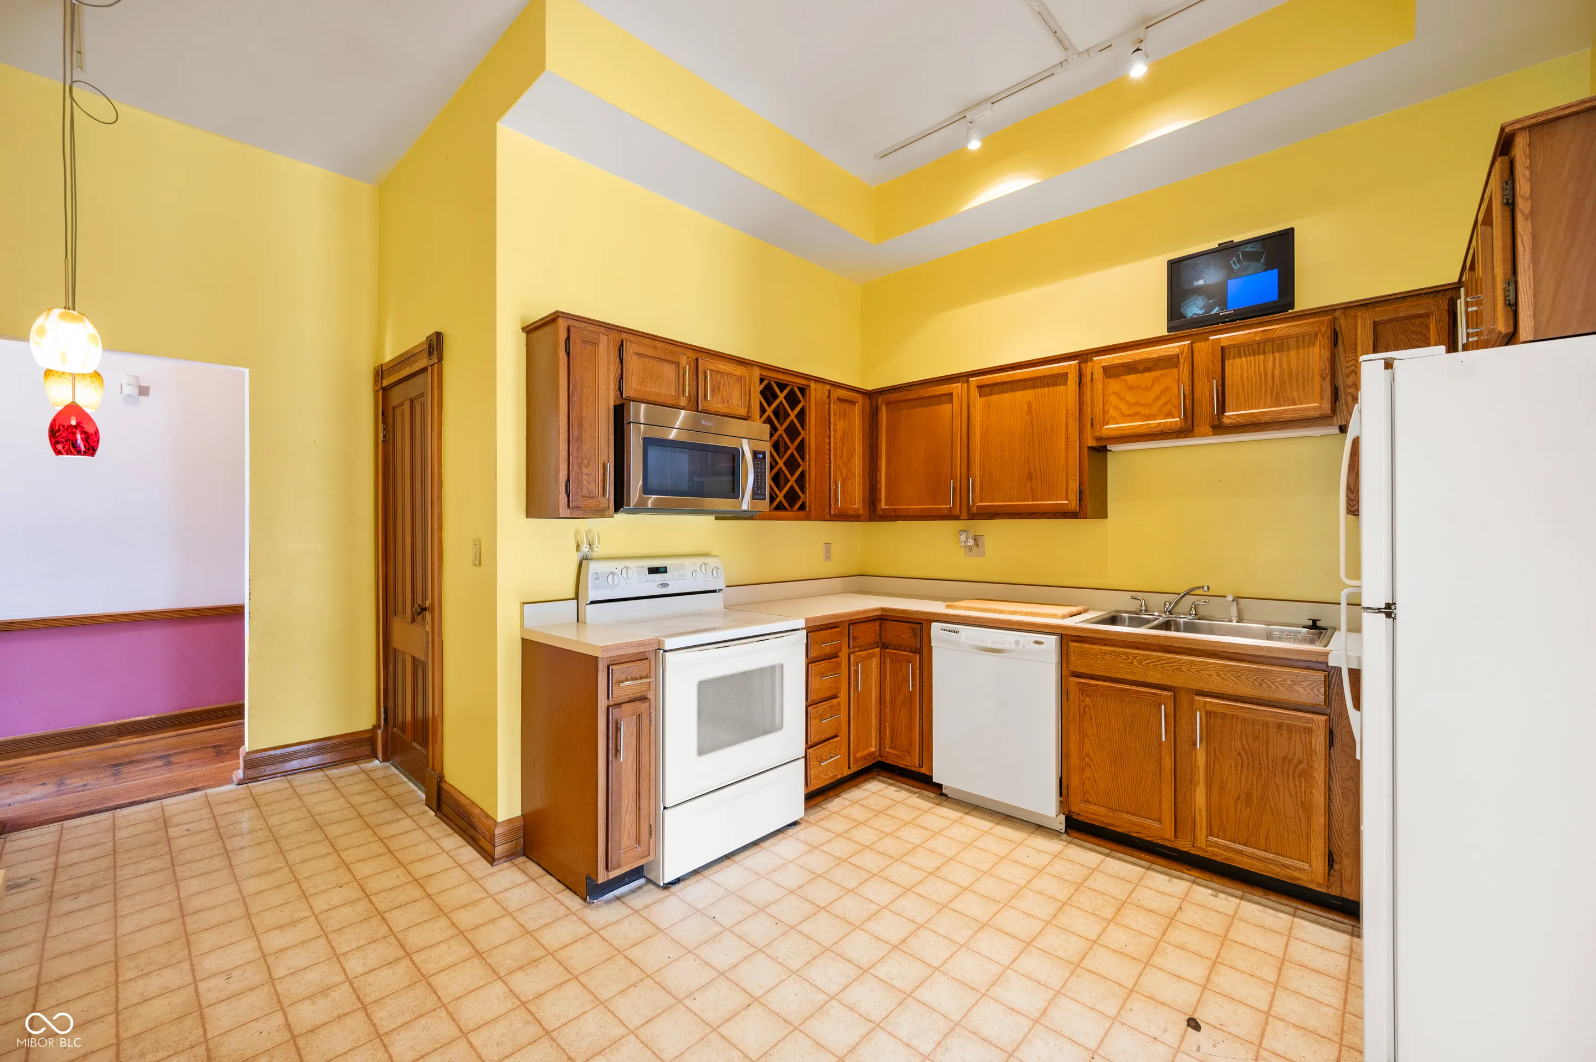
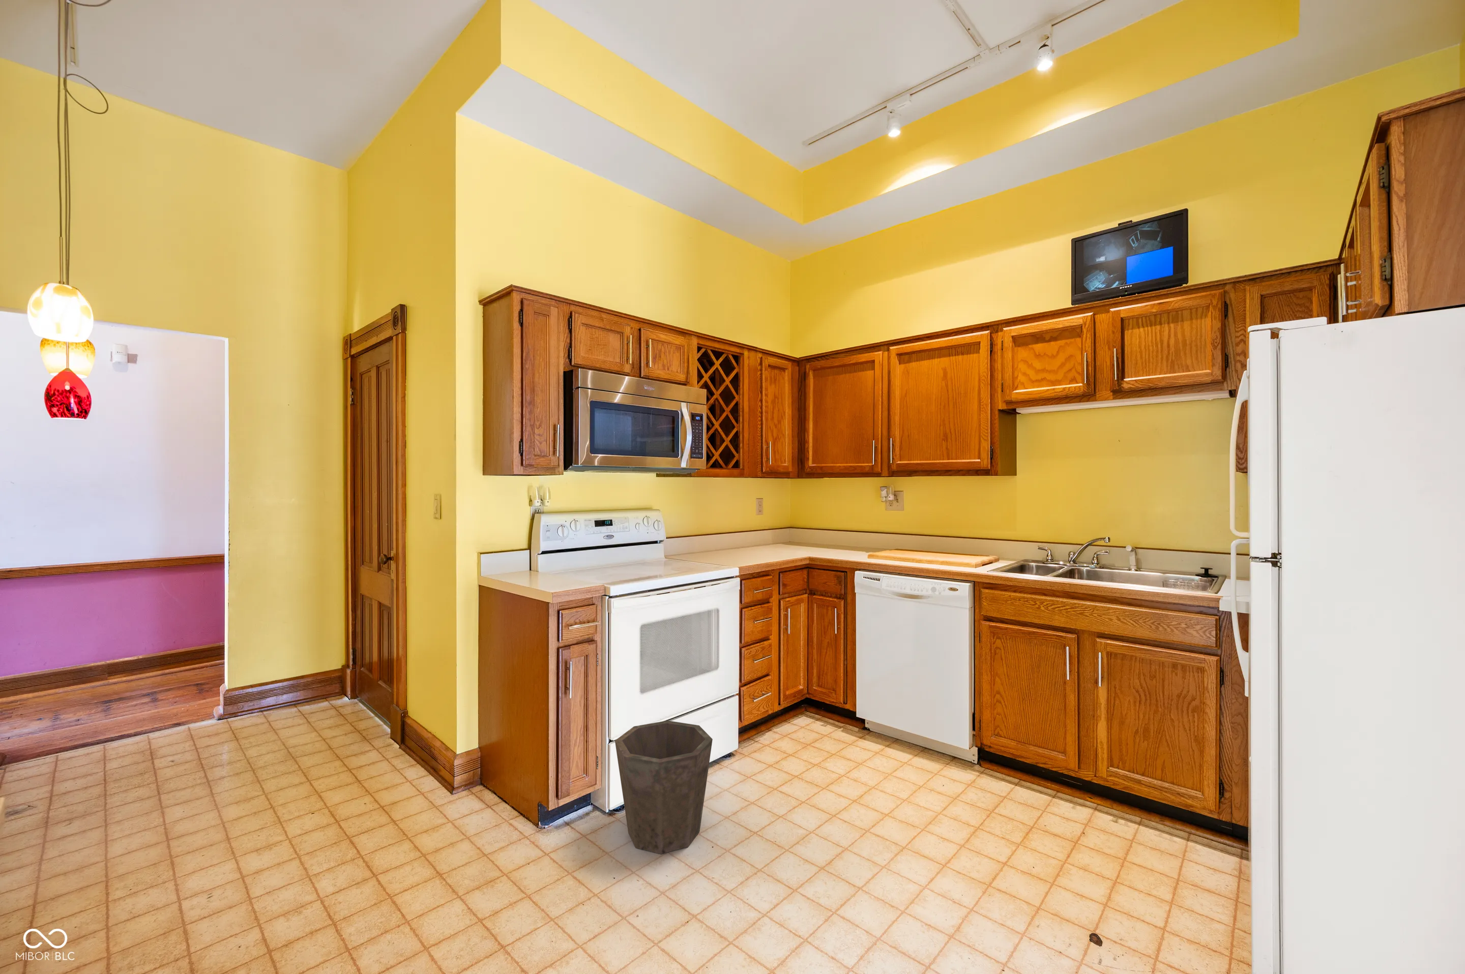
+ waste bin [614,721,713,854]
